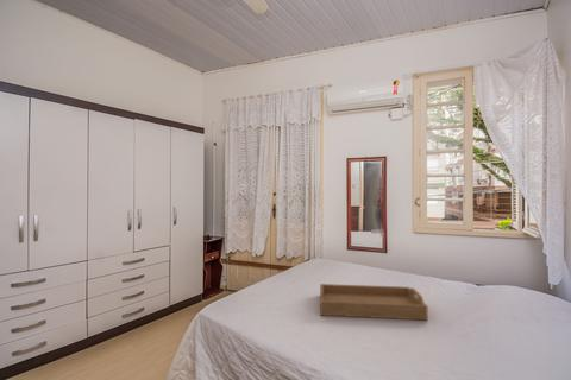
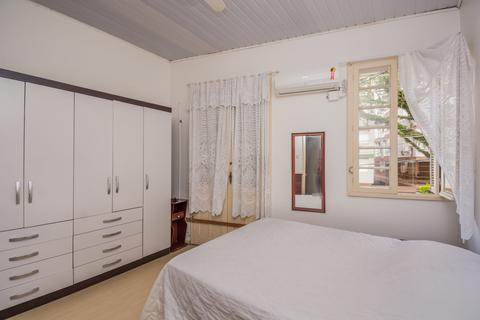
- serving tray [319,283,428,322]
